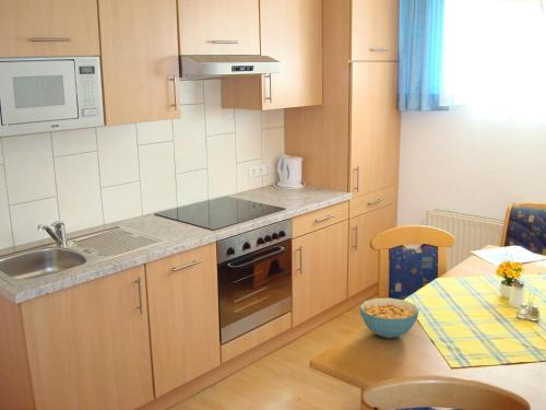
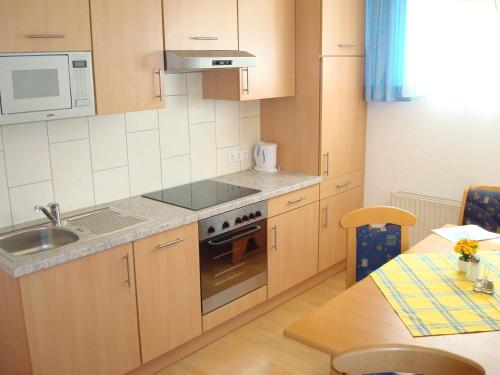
- cereal bowl [358,297,419,339]
